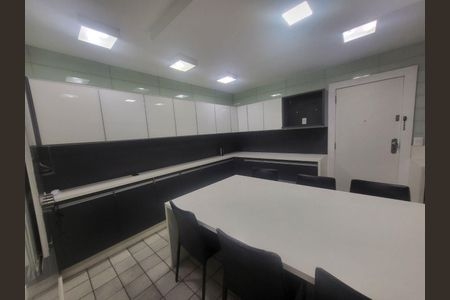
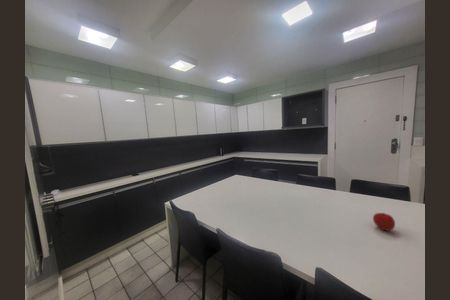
+ fruit [372,212,396,232]
